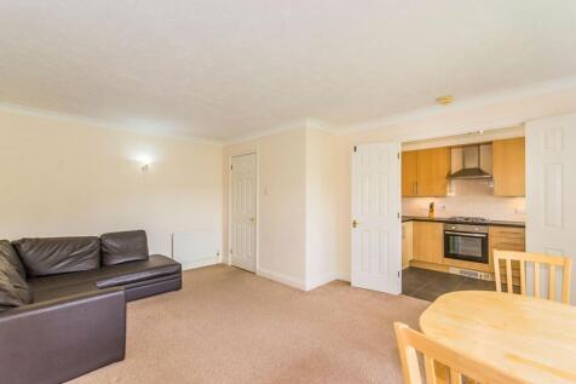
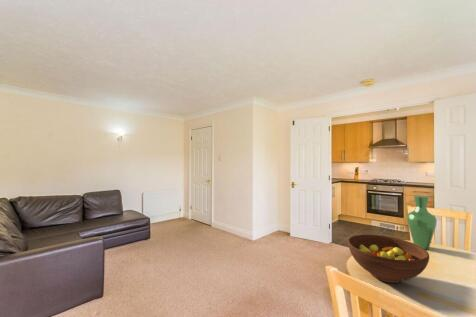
+ vase [406,194,438,250]
+ fruit bowl [347,234,430,284]
